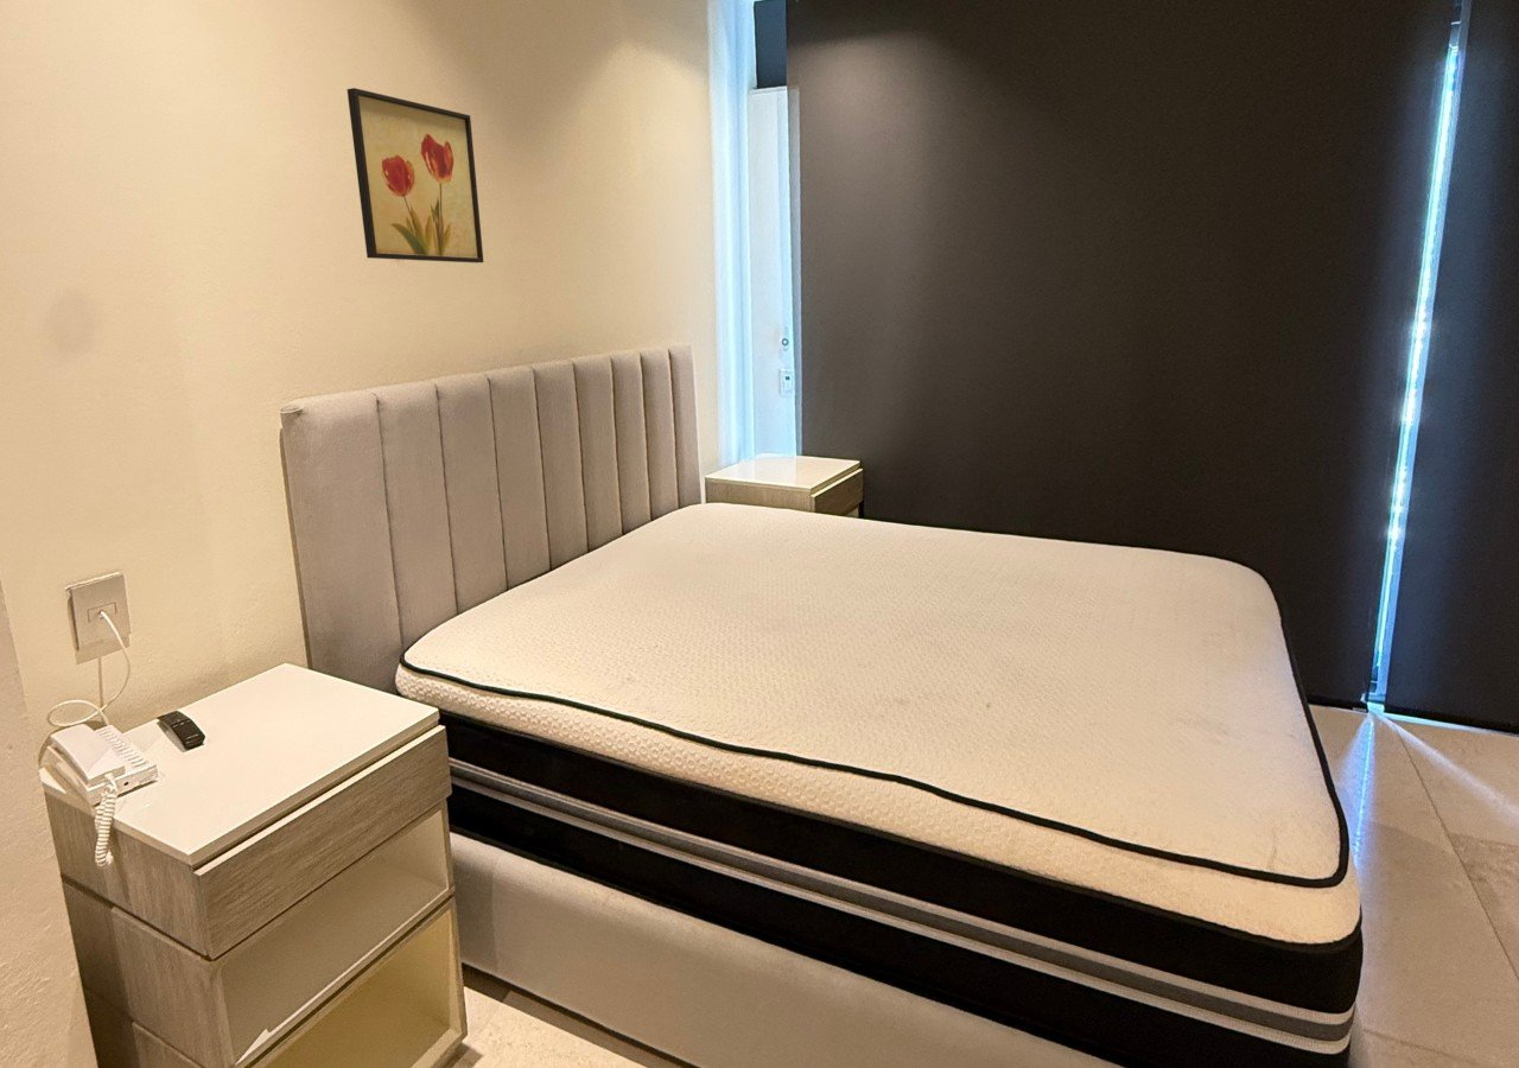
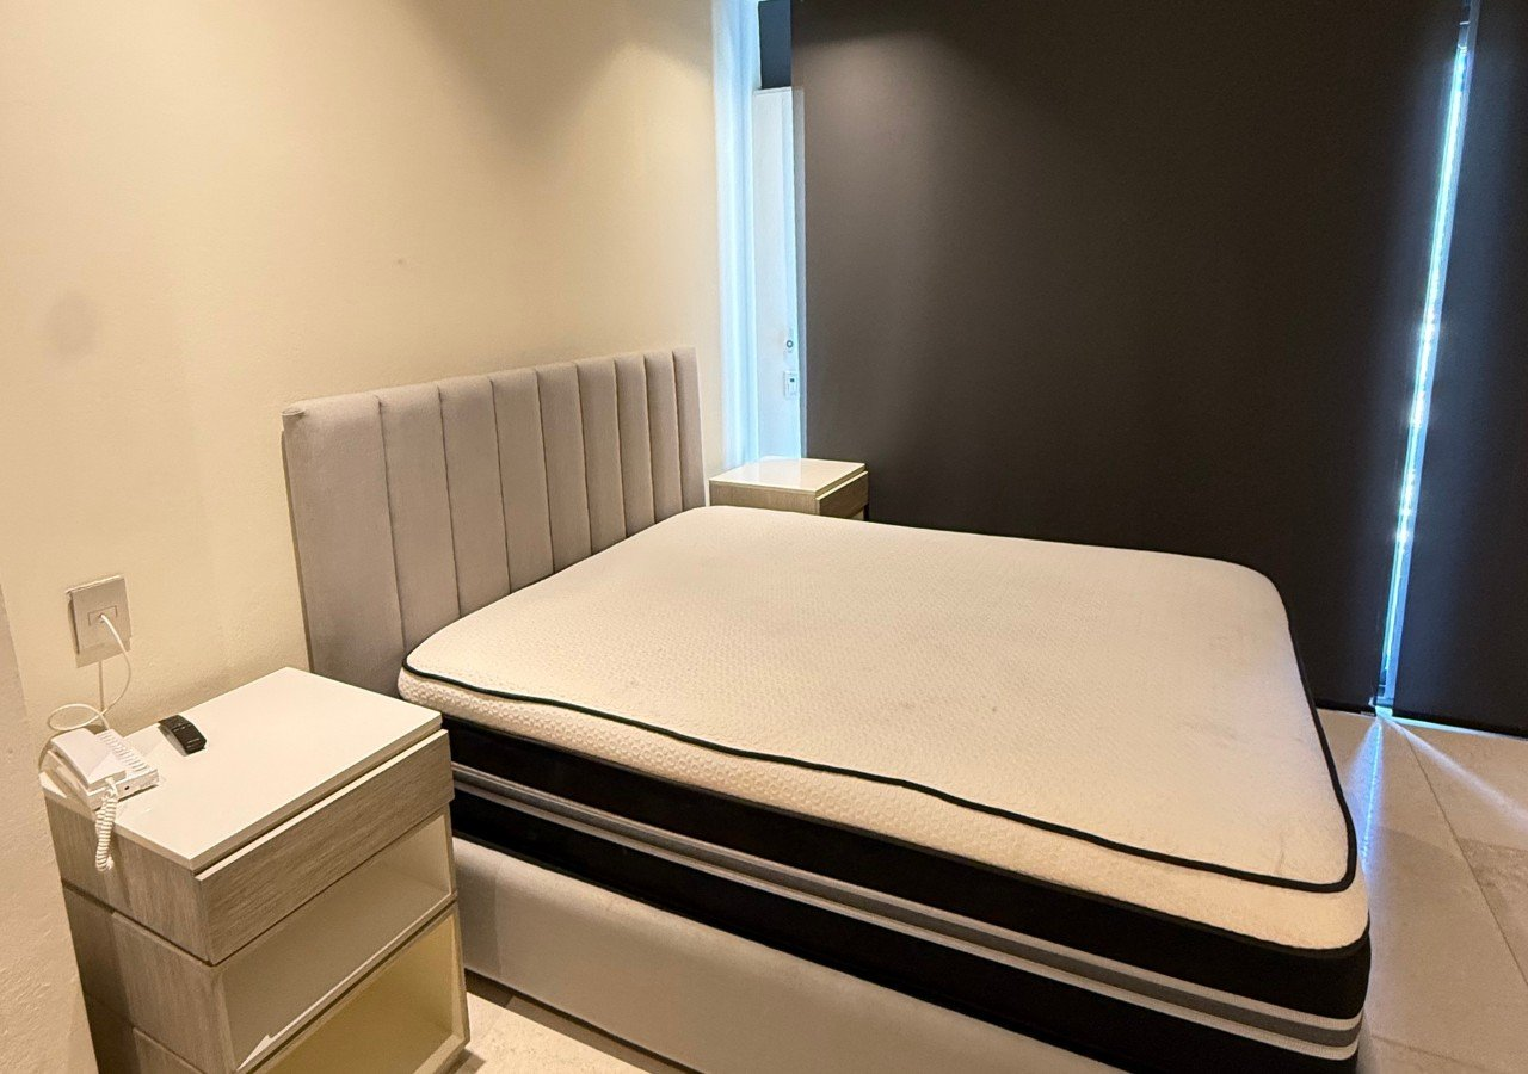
- wall art [345,87,484,263]
